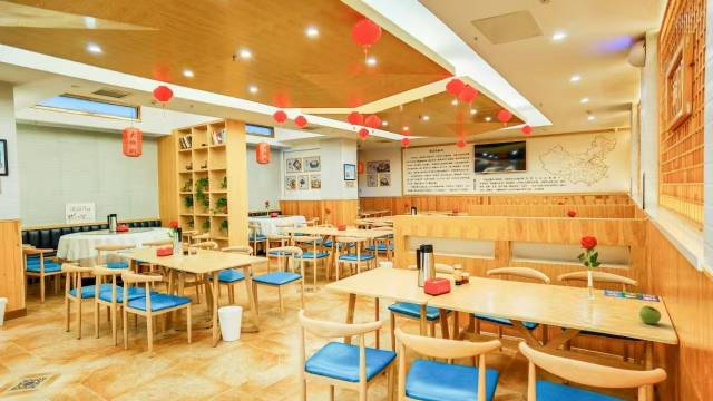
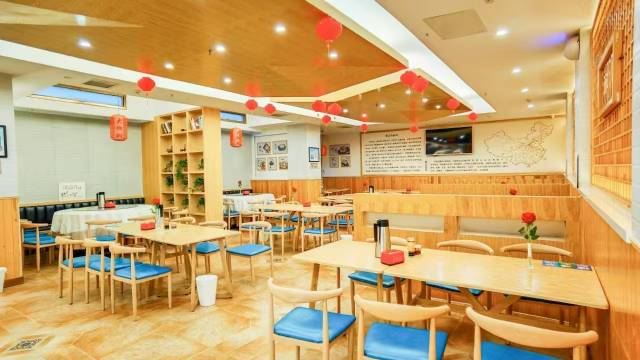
- fruit [638,305,662,325]
